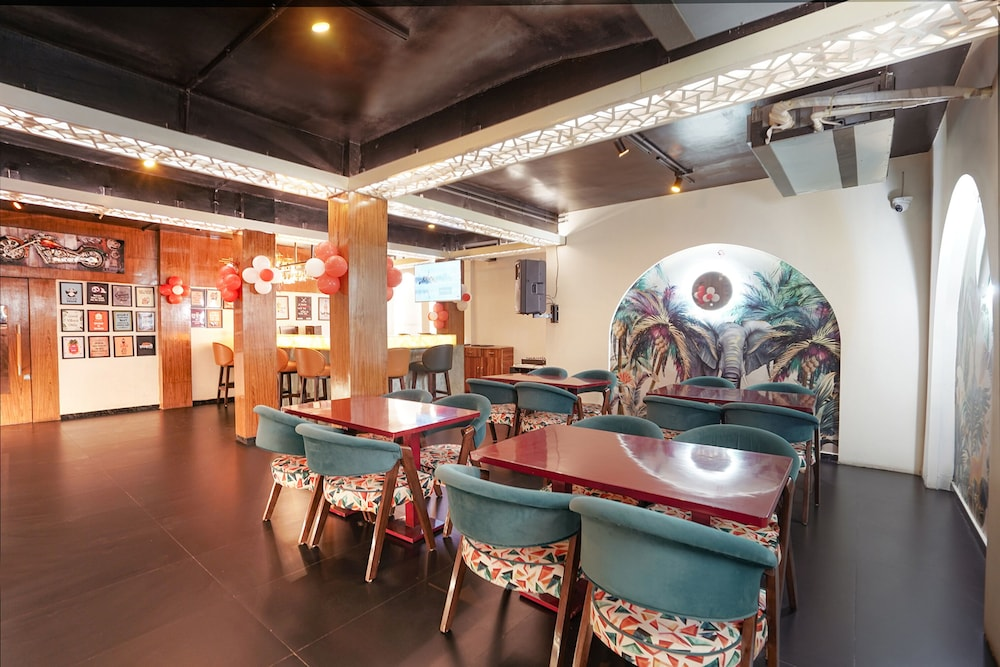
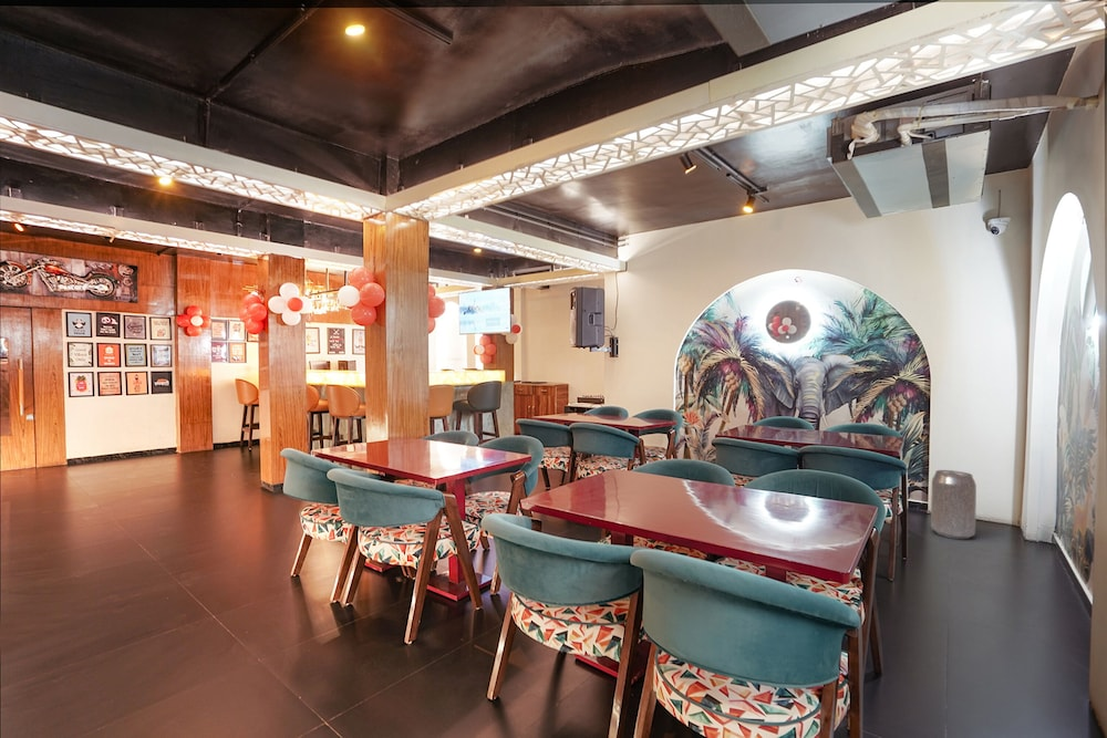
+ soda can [930,469,977,541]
